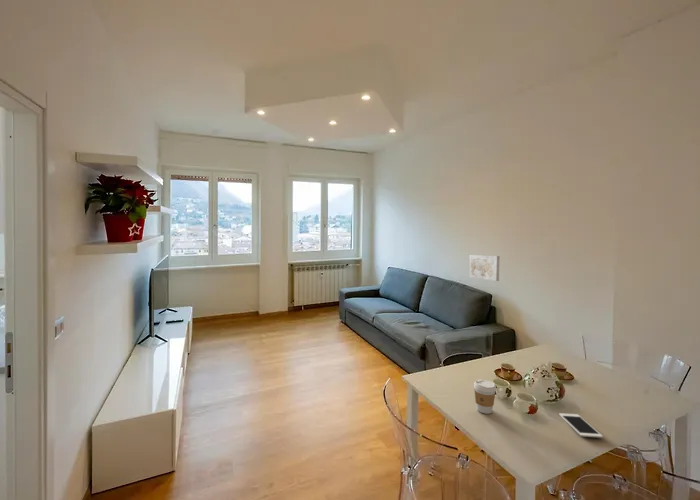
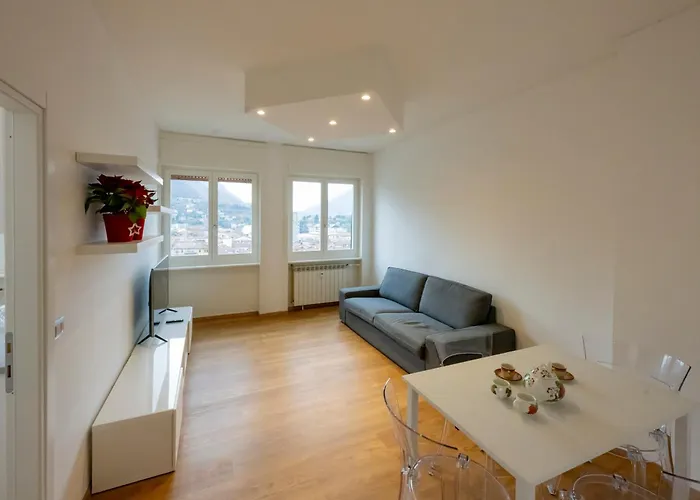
- cell phone [558,412,604,439]
- coffee cup [473,379,497,415]
- wall art [468,254,501,282]
